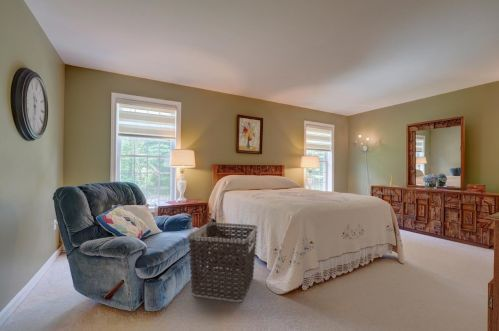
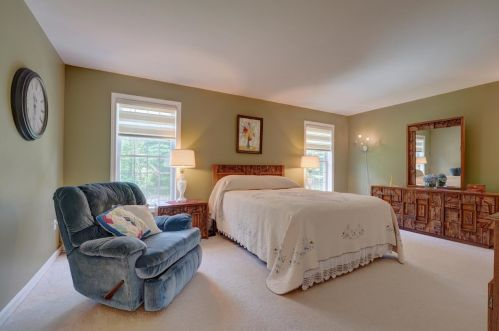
- clothes hamper [188,221,258,303]
